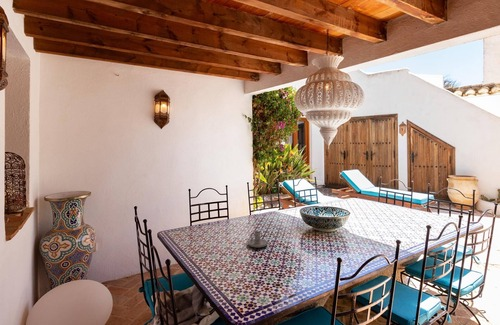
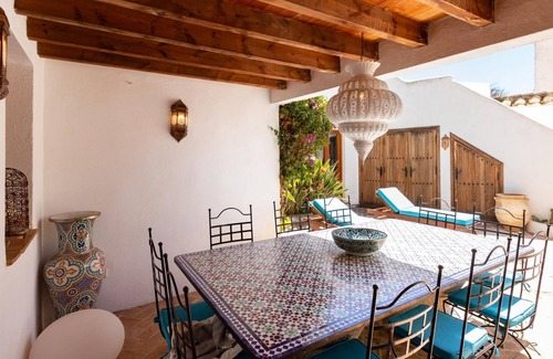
- candle holder [246,230,269,248]
